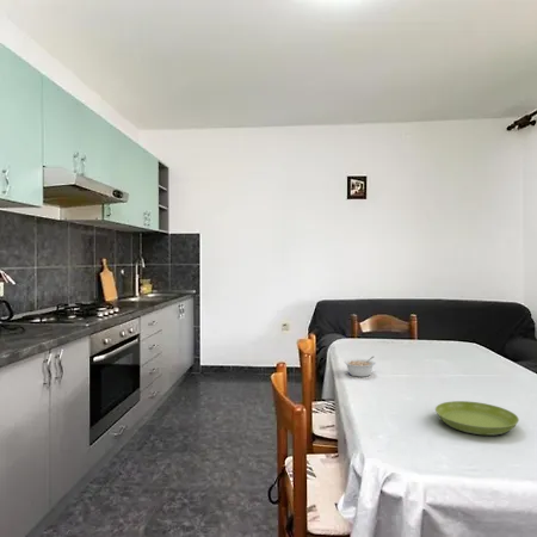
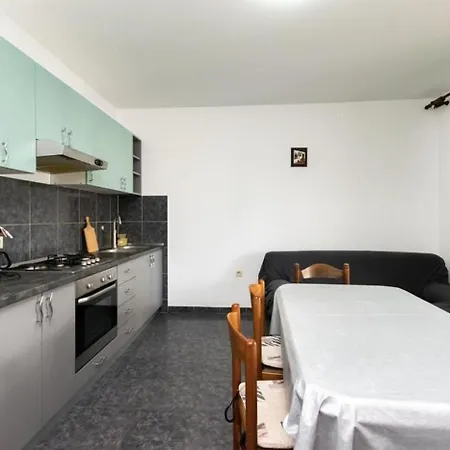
- legume [344,356,376,378]
- saucer [434,400,520,437]
